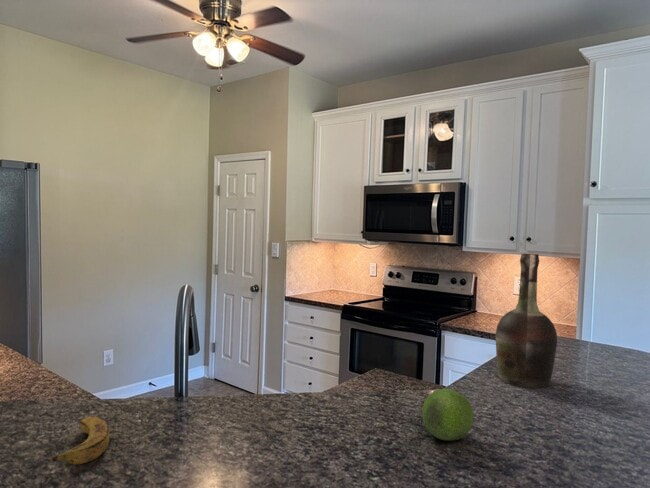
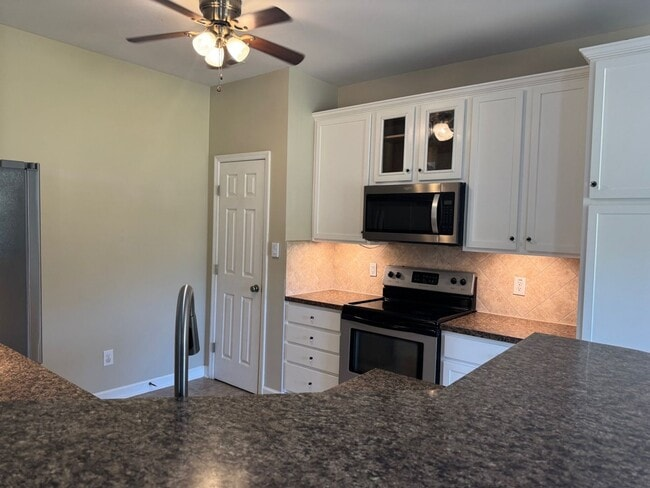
- fruit [421,388,474,442]
- banana [50,416,110,466]
- cognac bottle [494,253,558,389]
